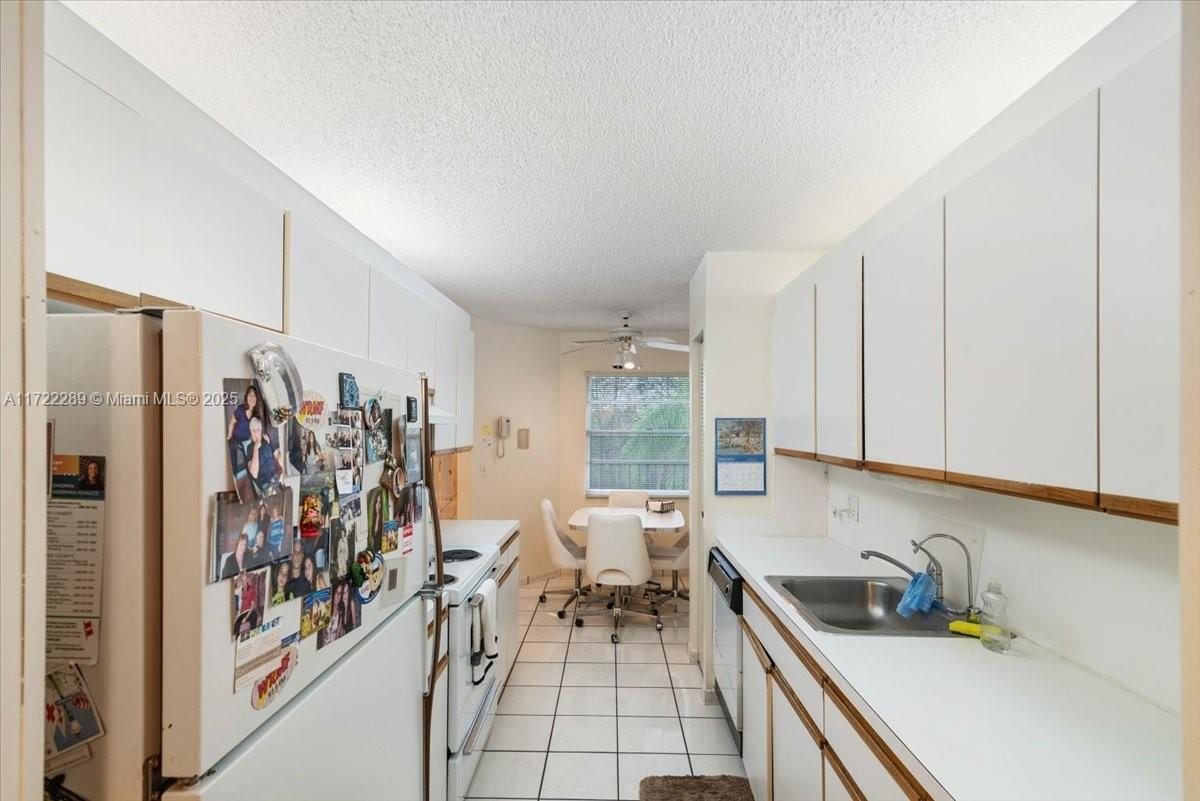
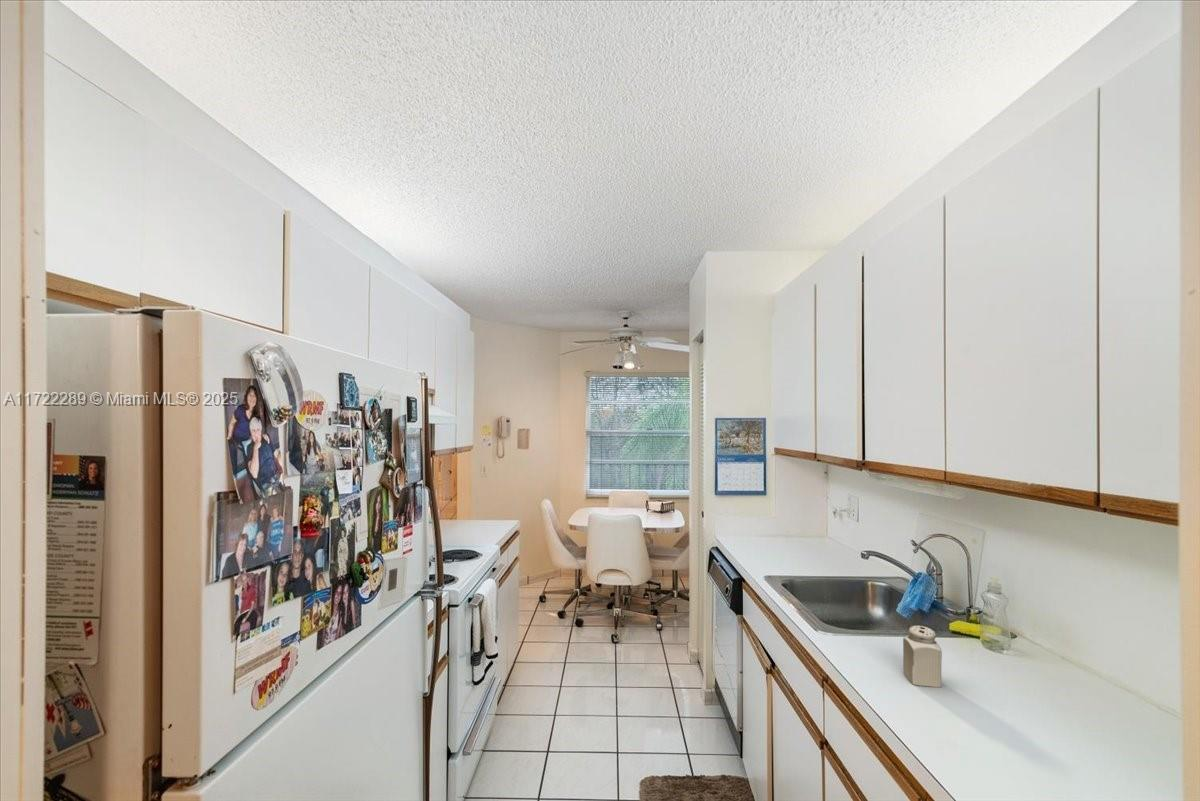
+ salt shaker [902,625,943,688]
